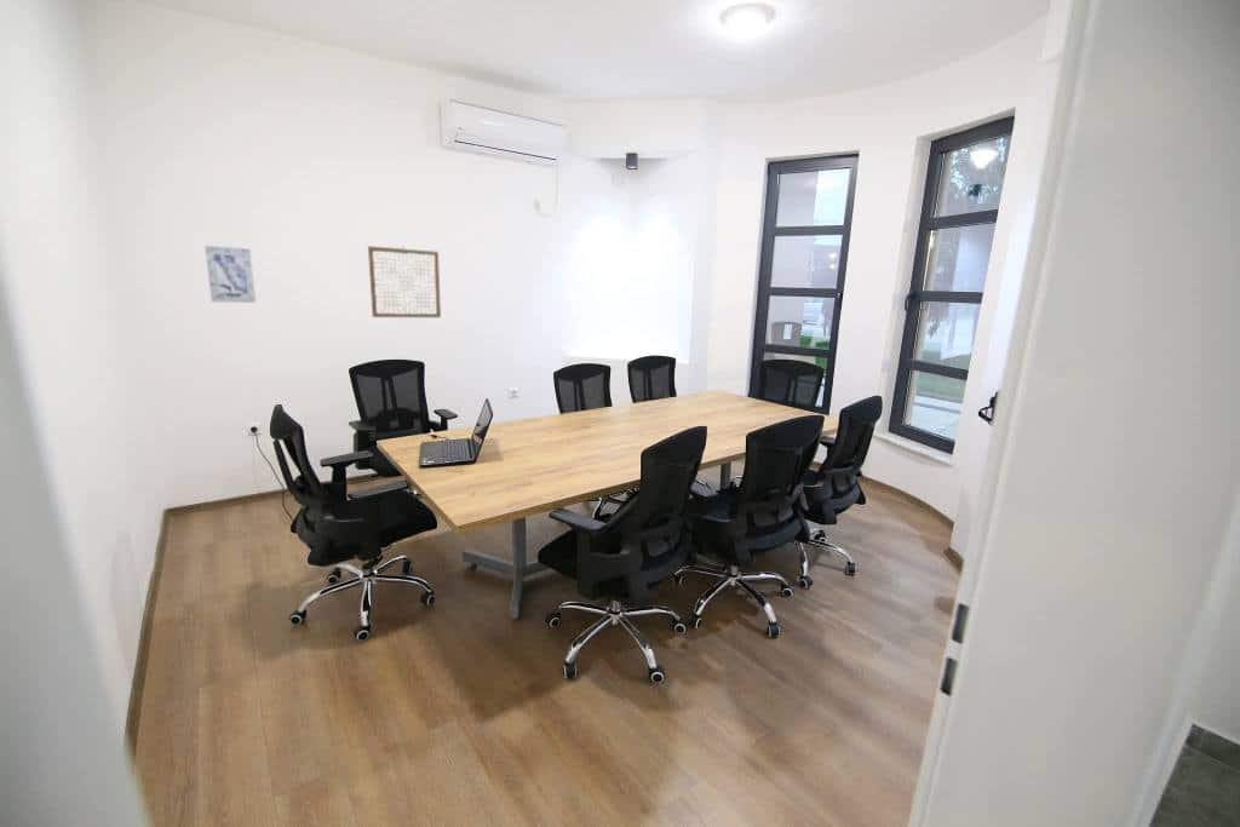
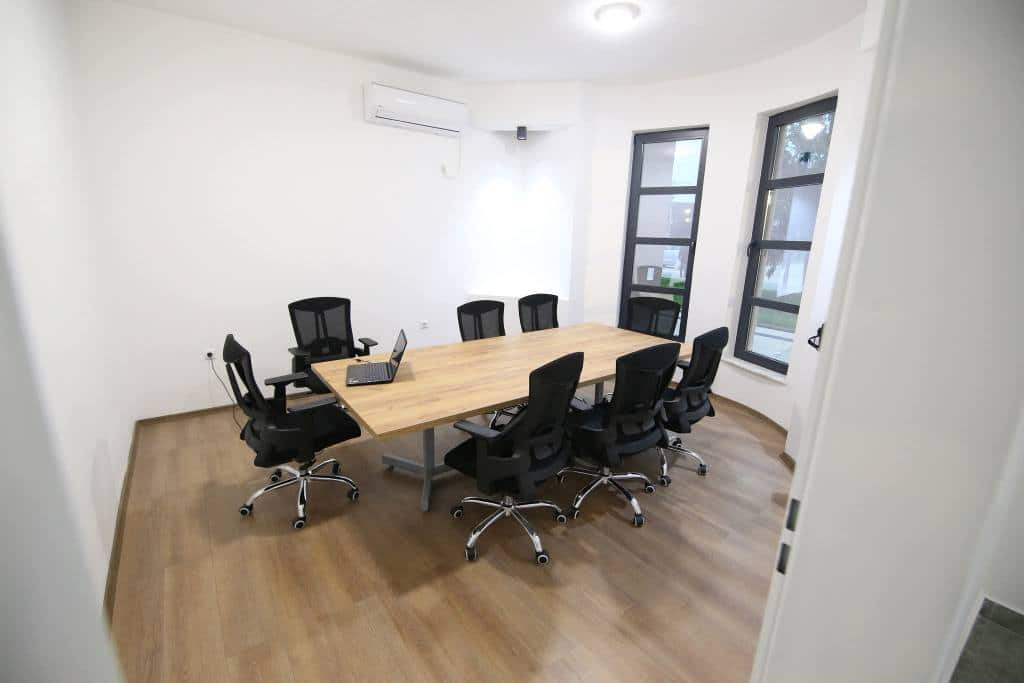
- wall art [203,245,257,304]
- wall art [367,245,442,318]
